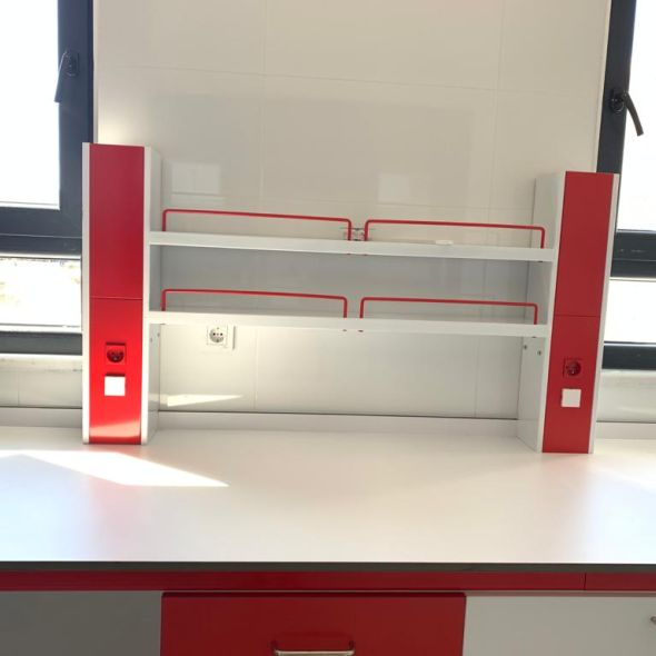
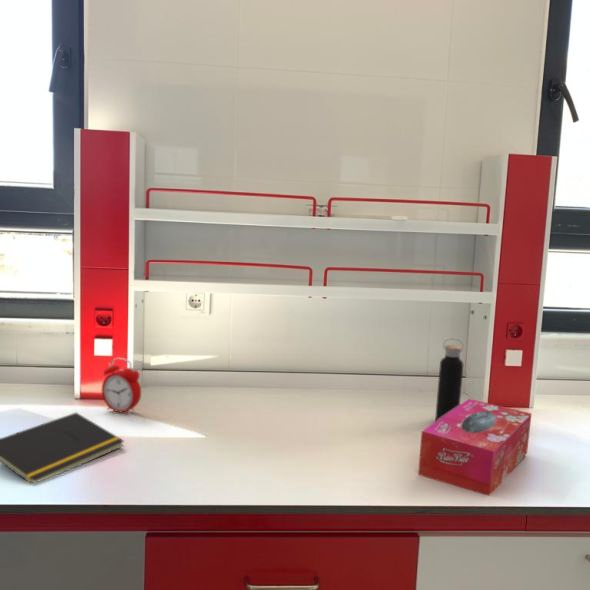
+ tissue box [417,398,533,497]
+ alarm clock [101,357,142,415]
+ water bottle [434,338,464,422]
+ notepad [0,411,125,484]
